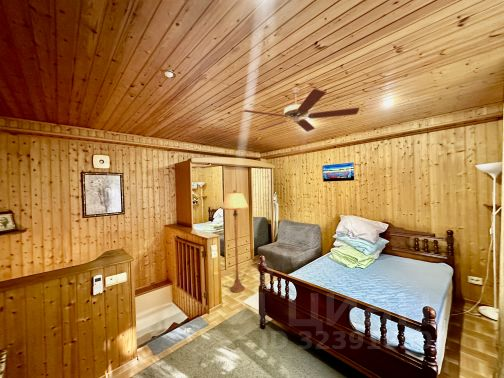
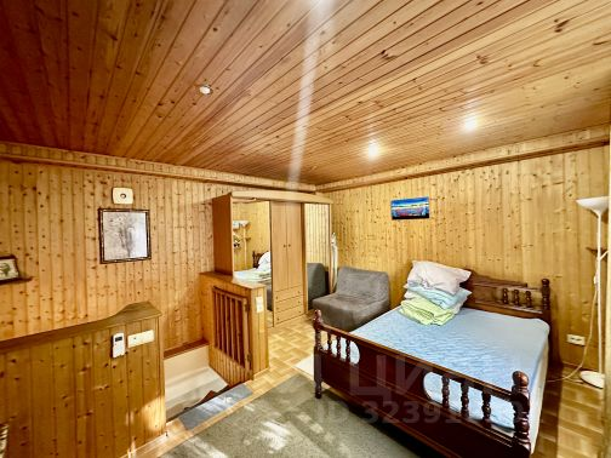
- ceiling fan [241,86,360,133]
- floor lamp [220,189,250,294]
